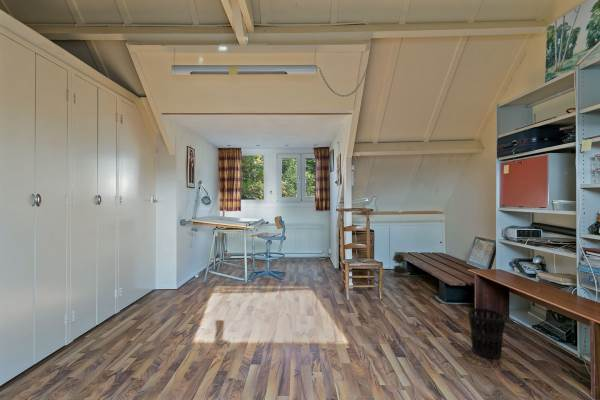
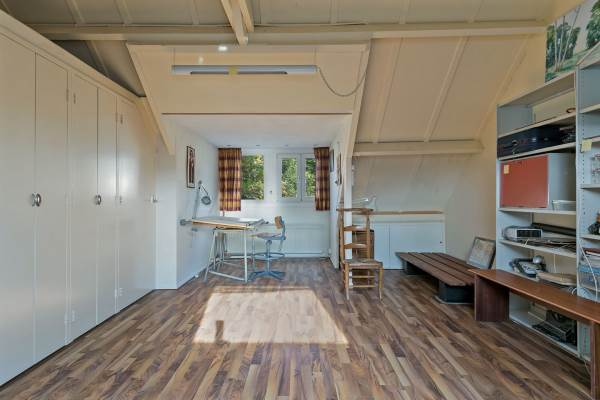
- potted plant [385,252,410,277]
- wastebasket [467,307,507,360]
